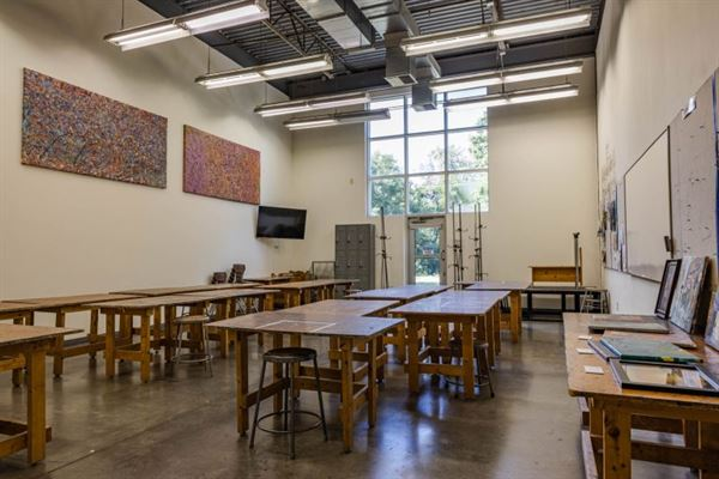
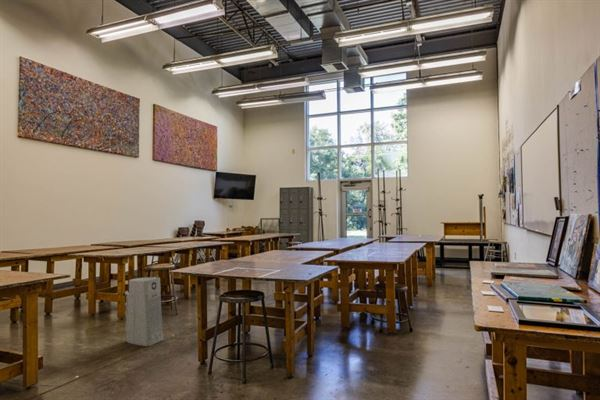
+ air purifier [125,277,164,347]
